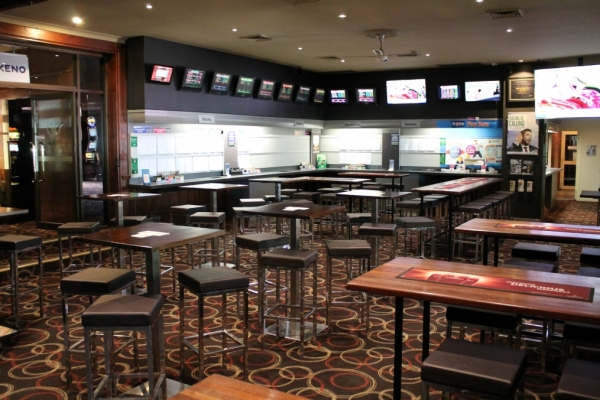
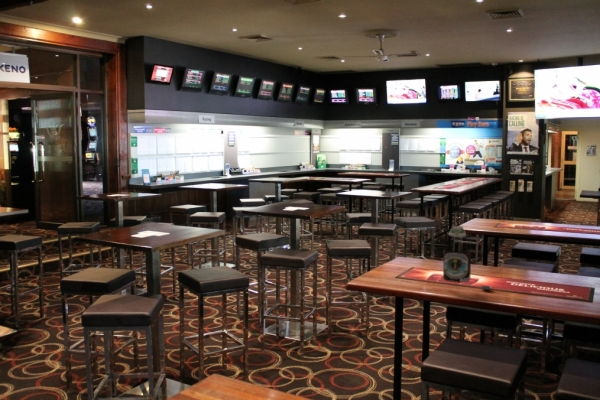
+ beer bottle [442,225,493,291]
